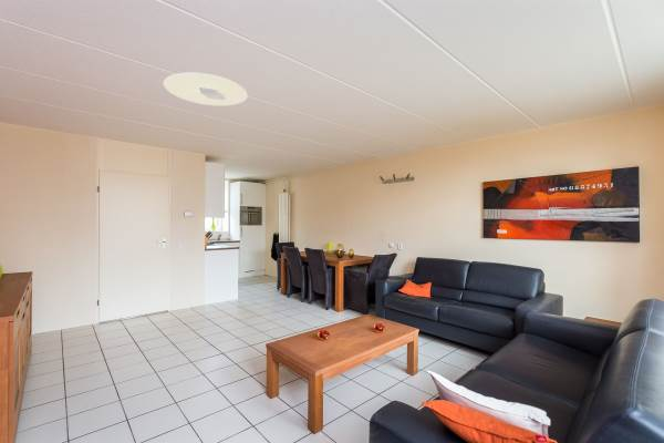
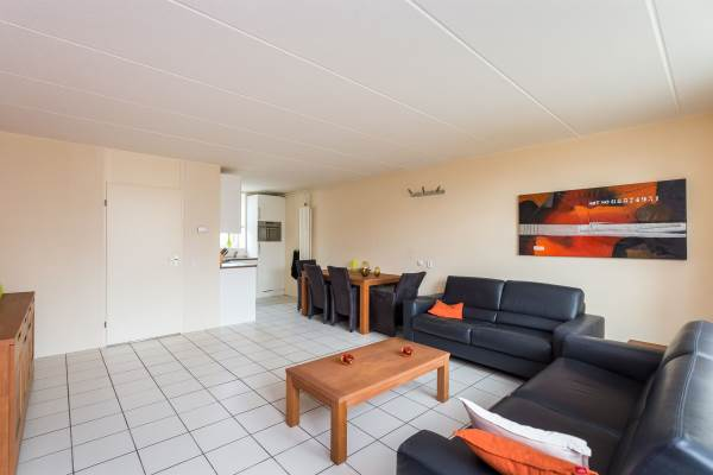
- ceiling light [163,72,249,107]
